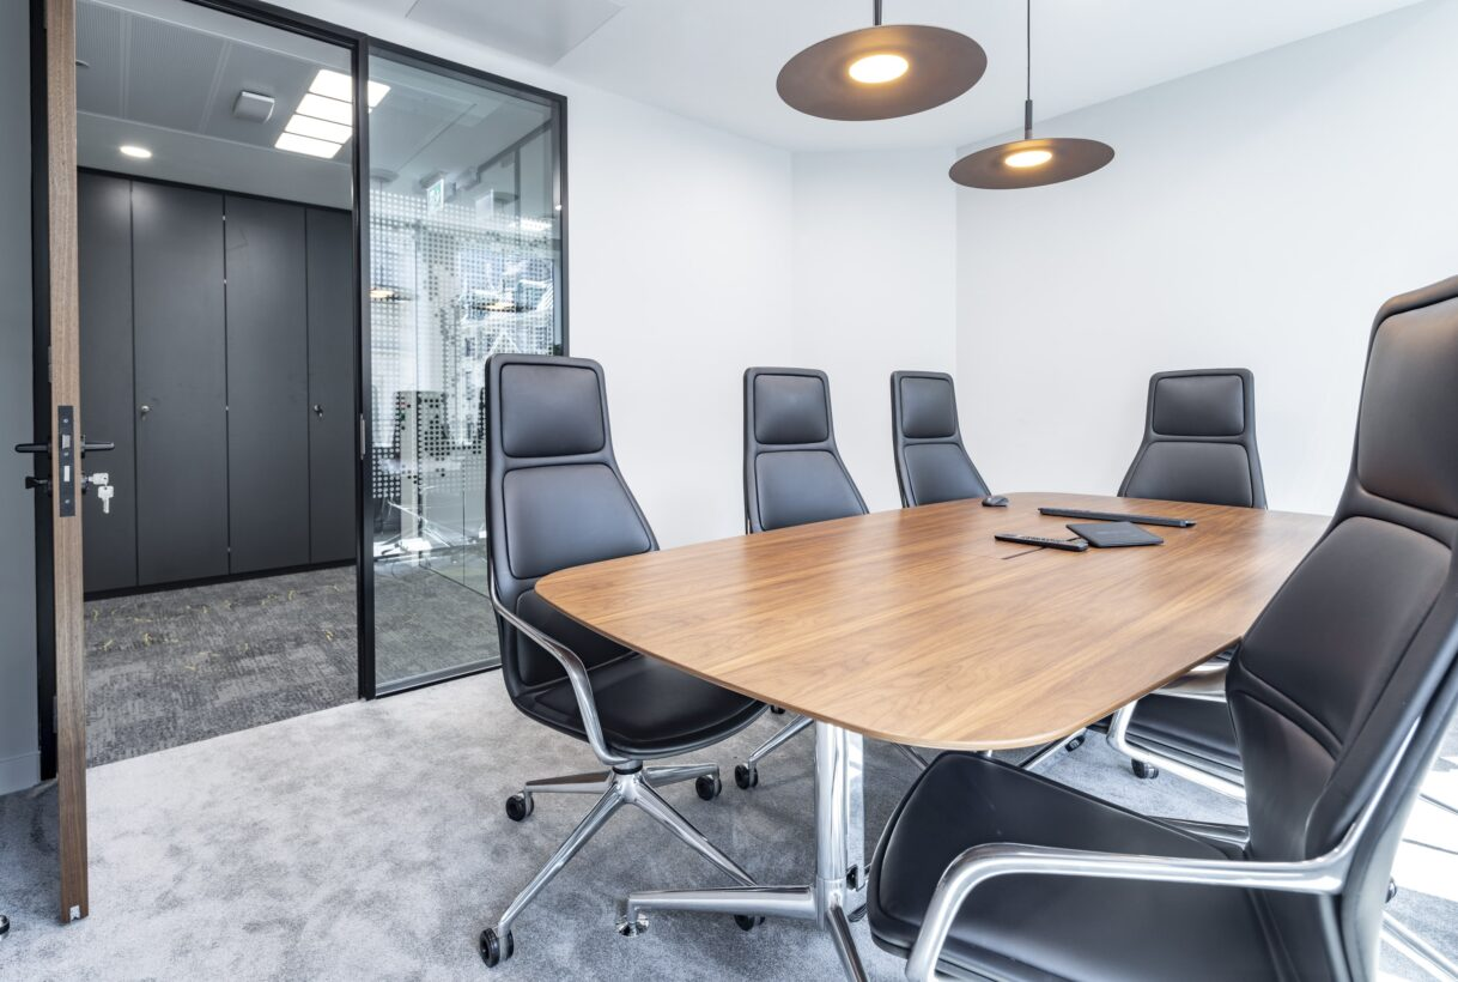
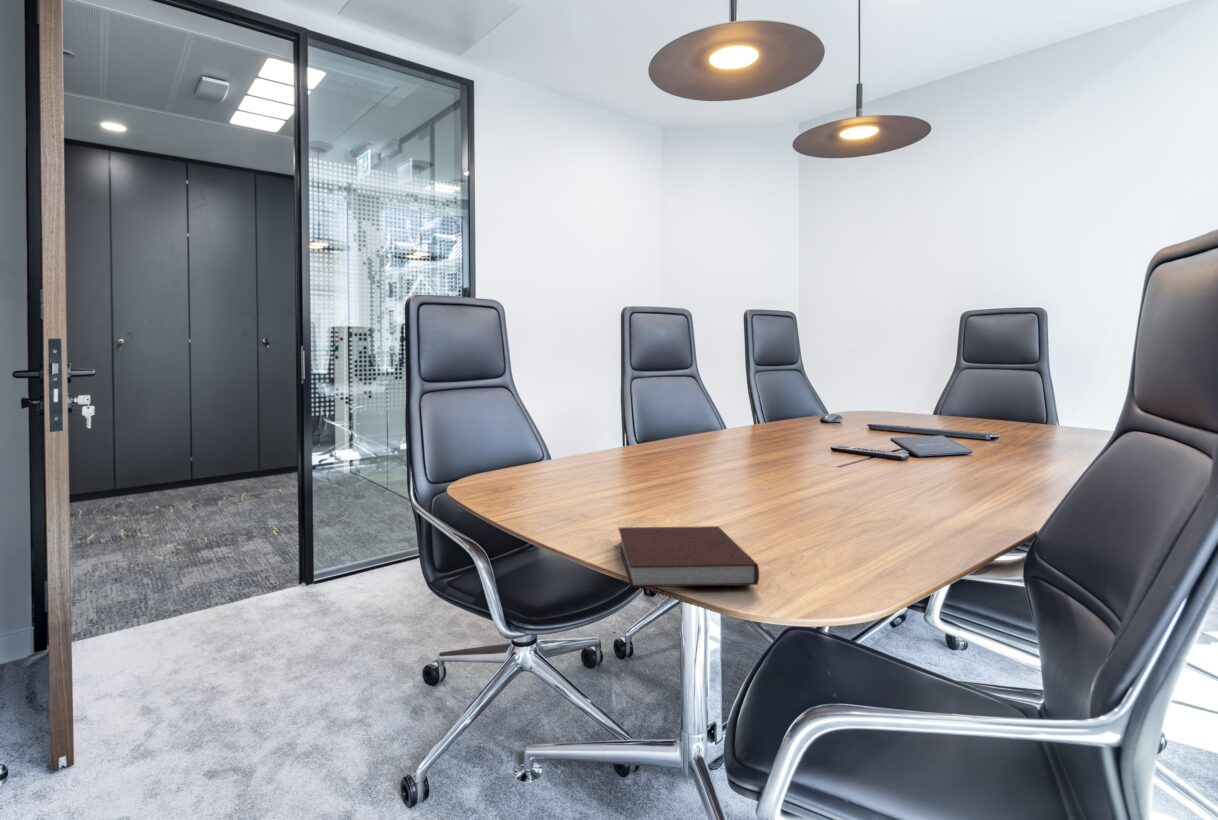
+ notebook [617,525,760,588]
